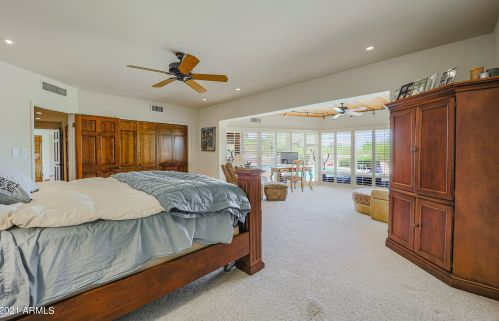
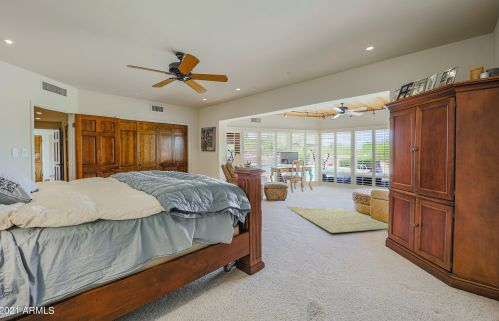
+ rug [287,206,389,234]
